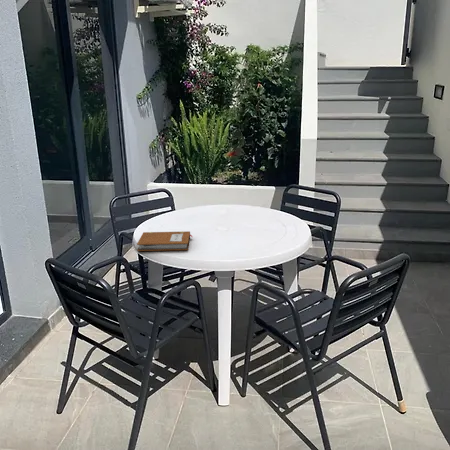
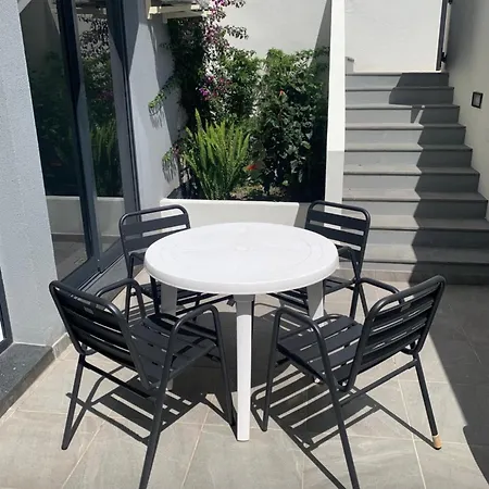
- notebook [136,230,193,252]
